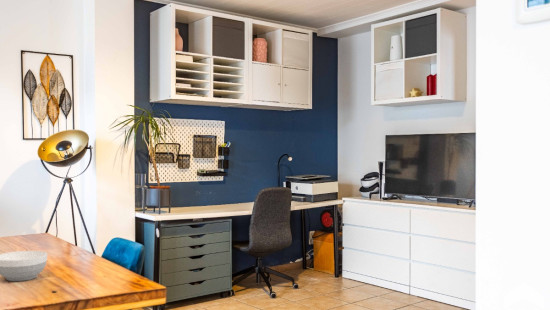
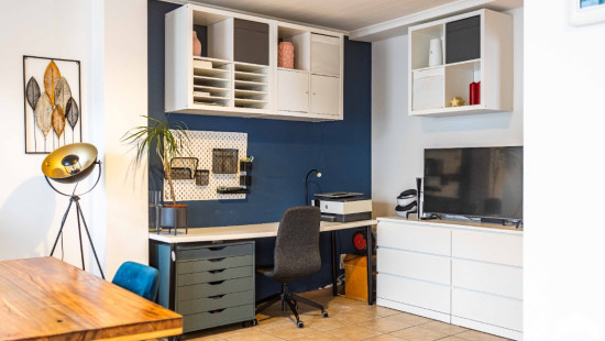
- bowl [0,250,48,282]
